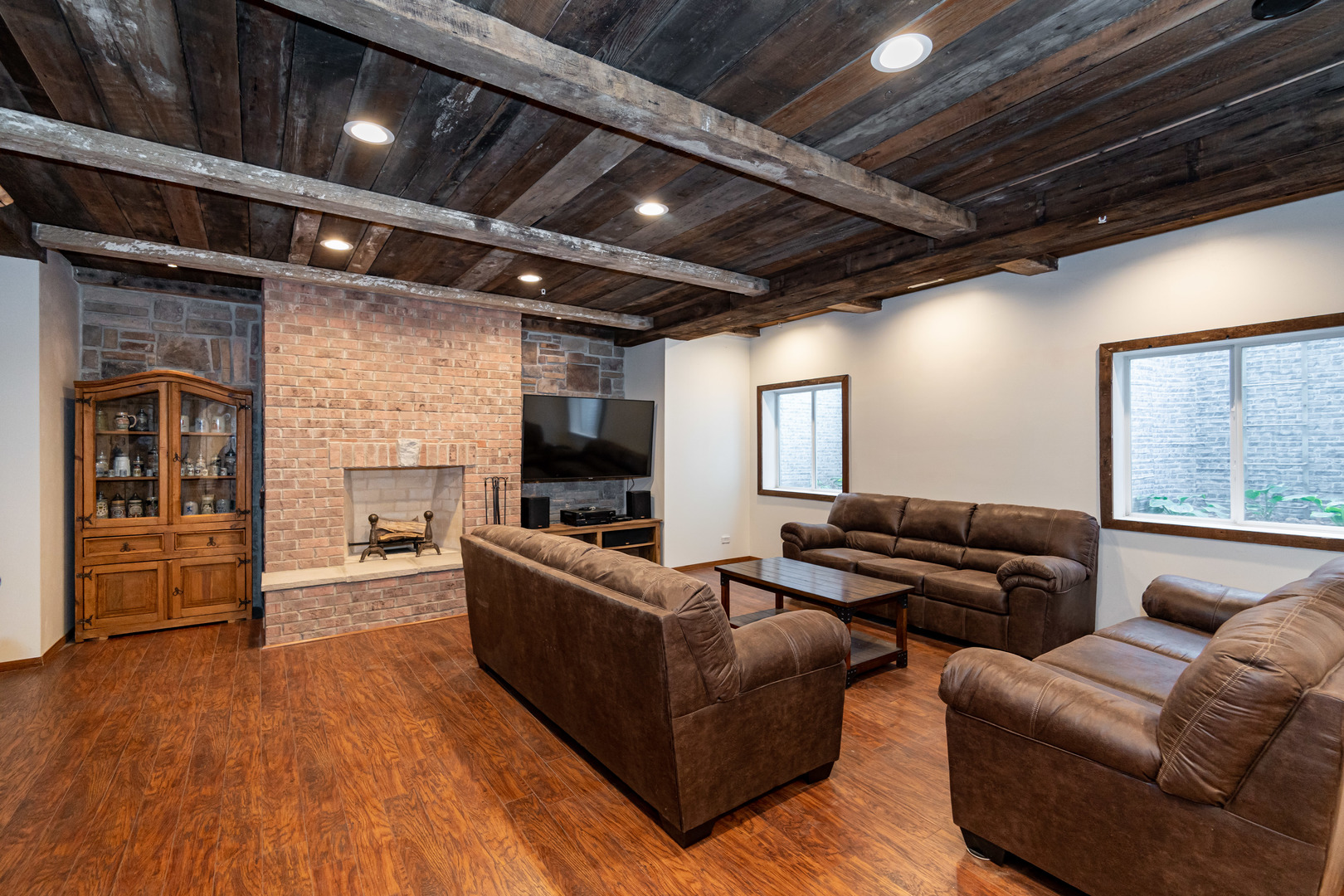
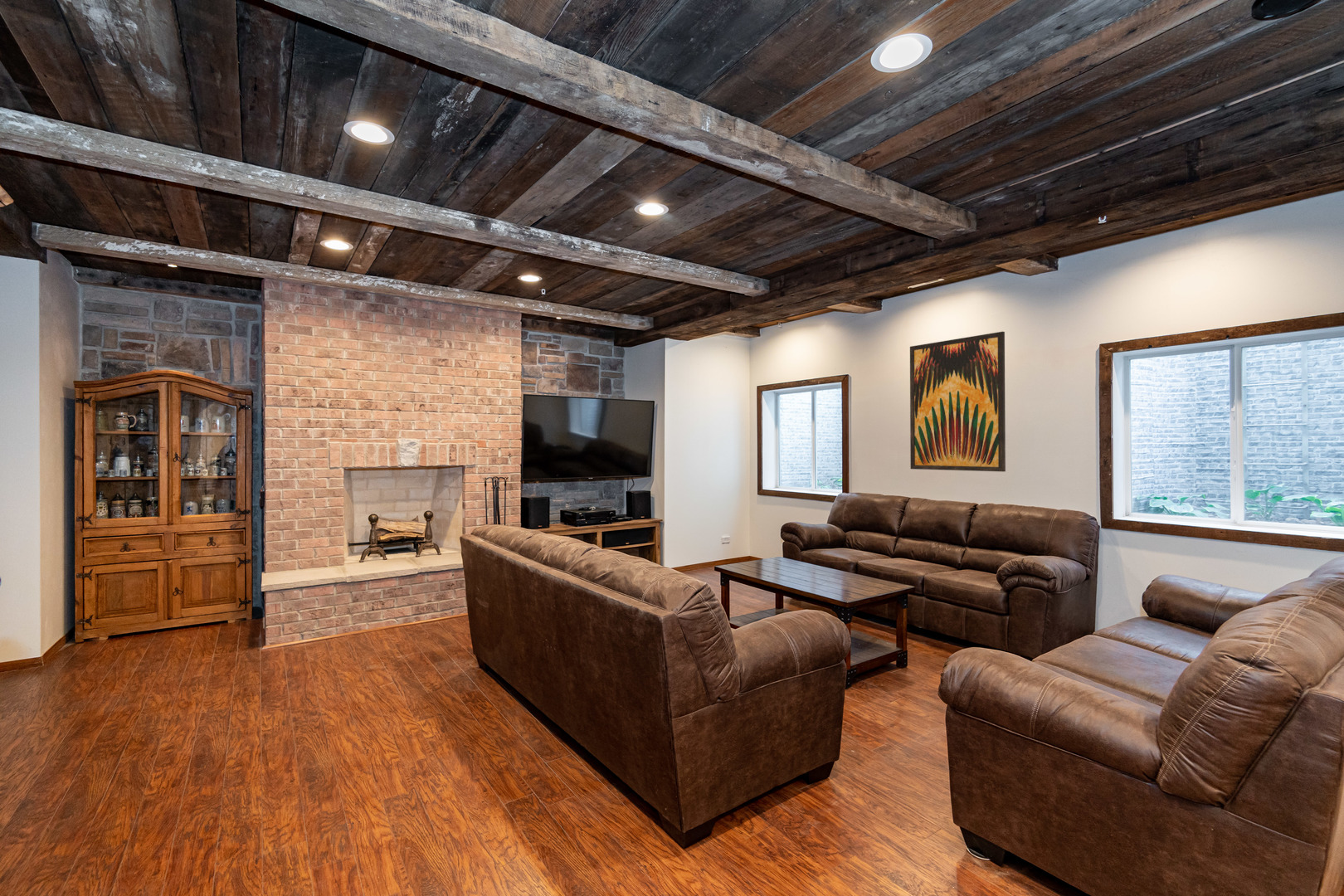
+ wall art [909,331,1006,472]
